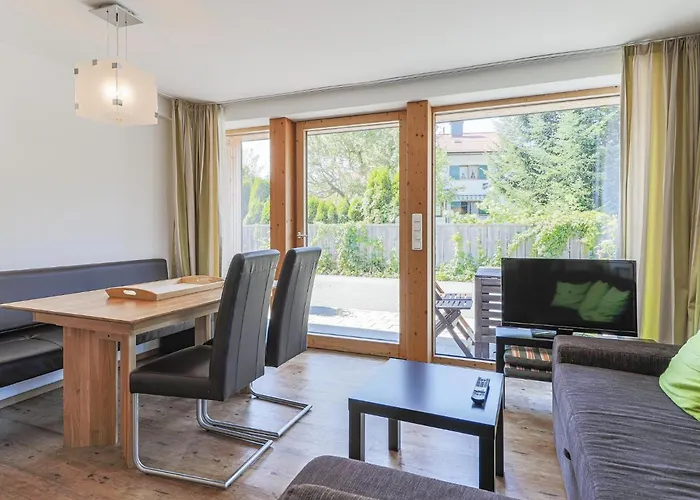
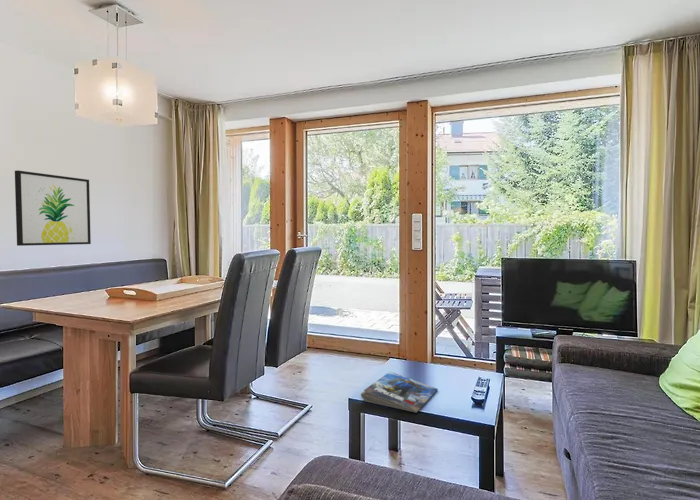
+ magazine [360,370,439,414]
+ wall art [14,169,92,247]
